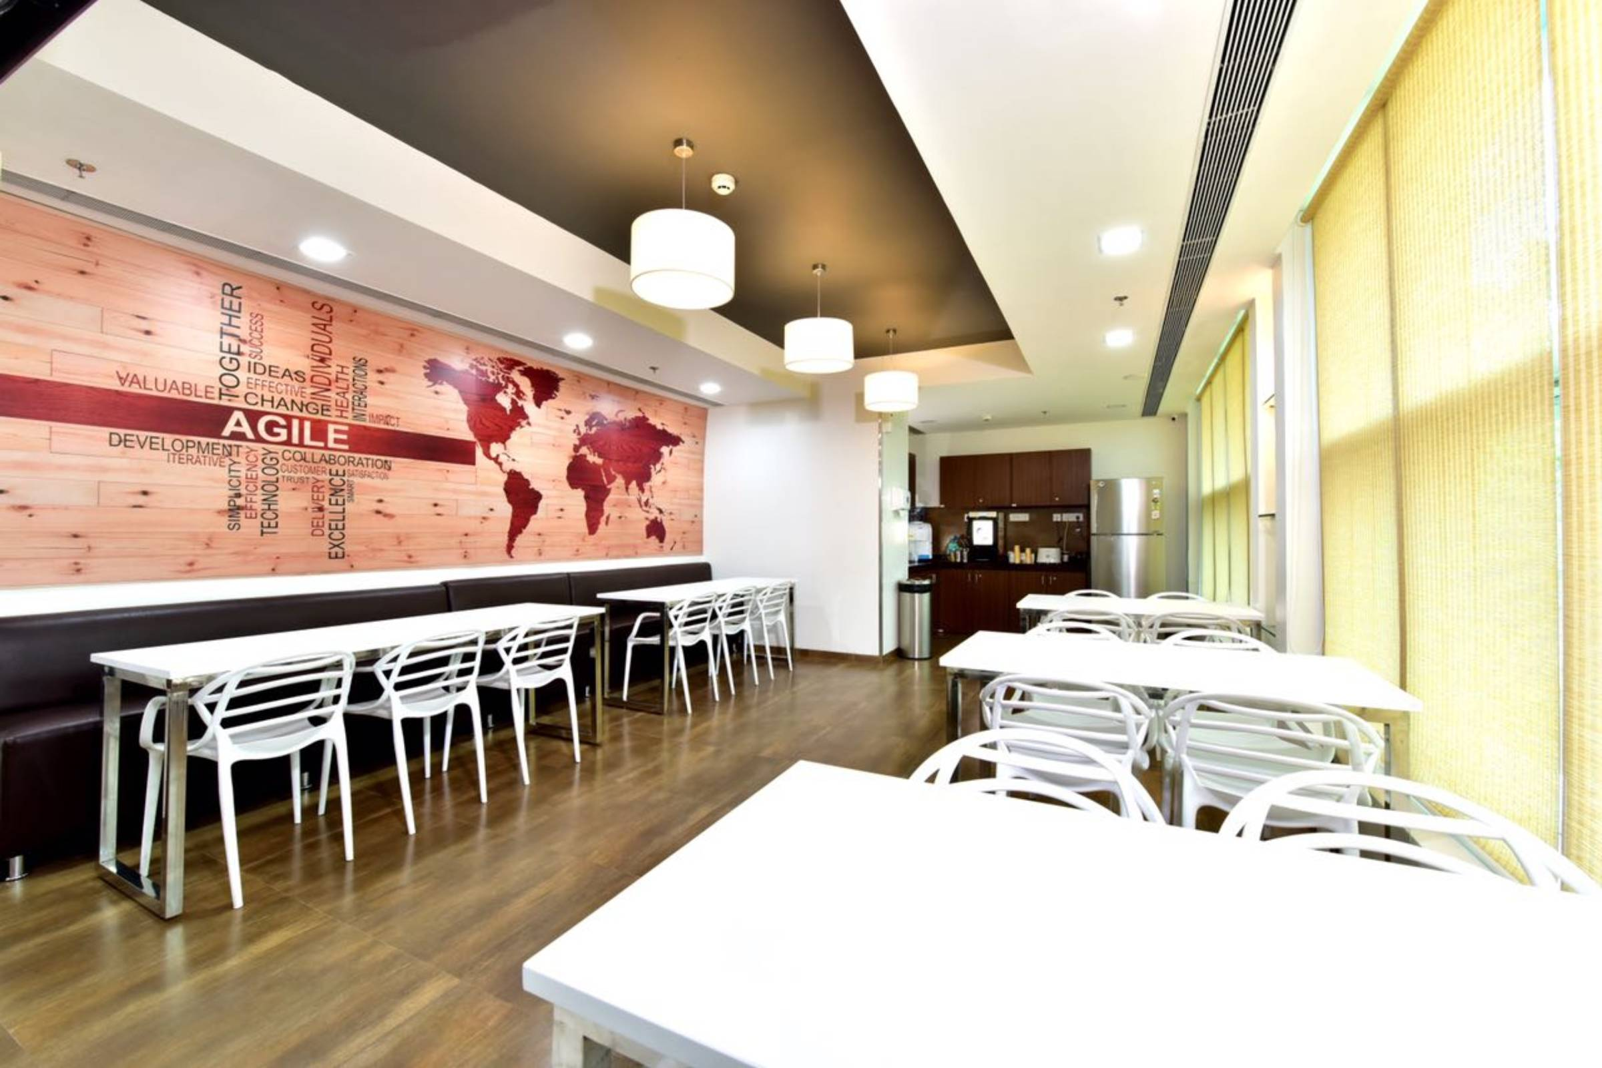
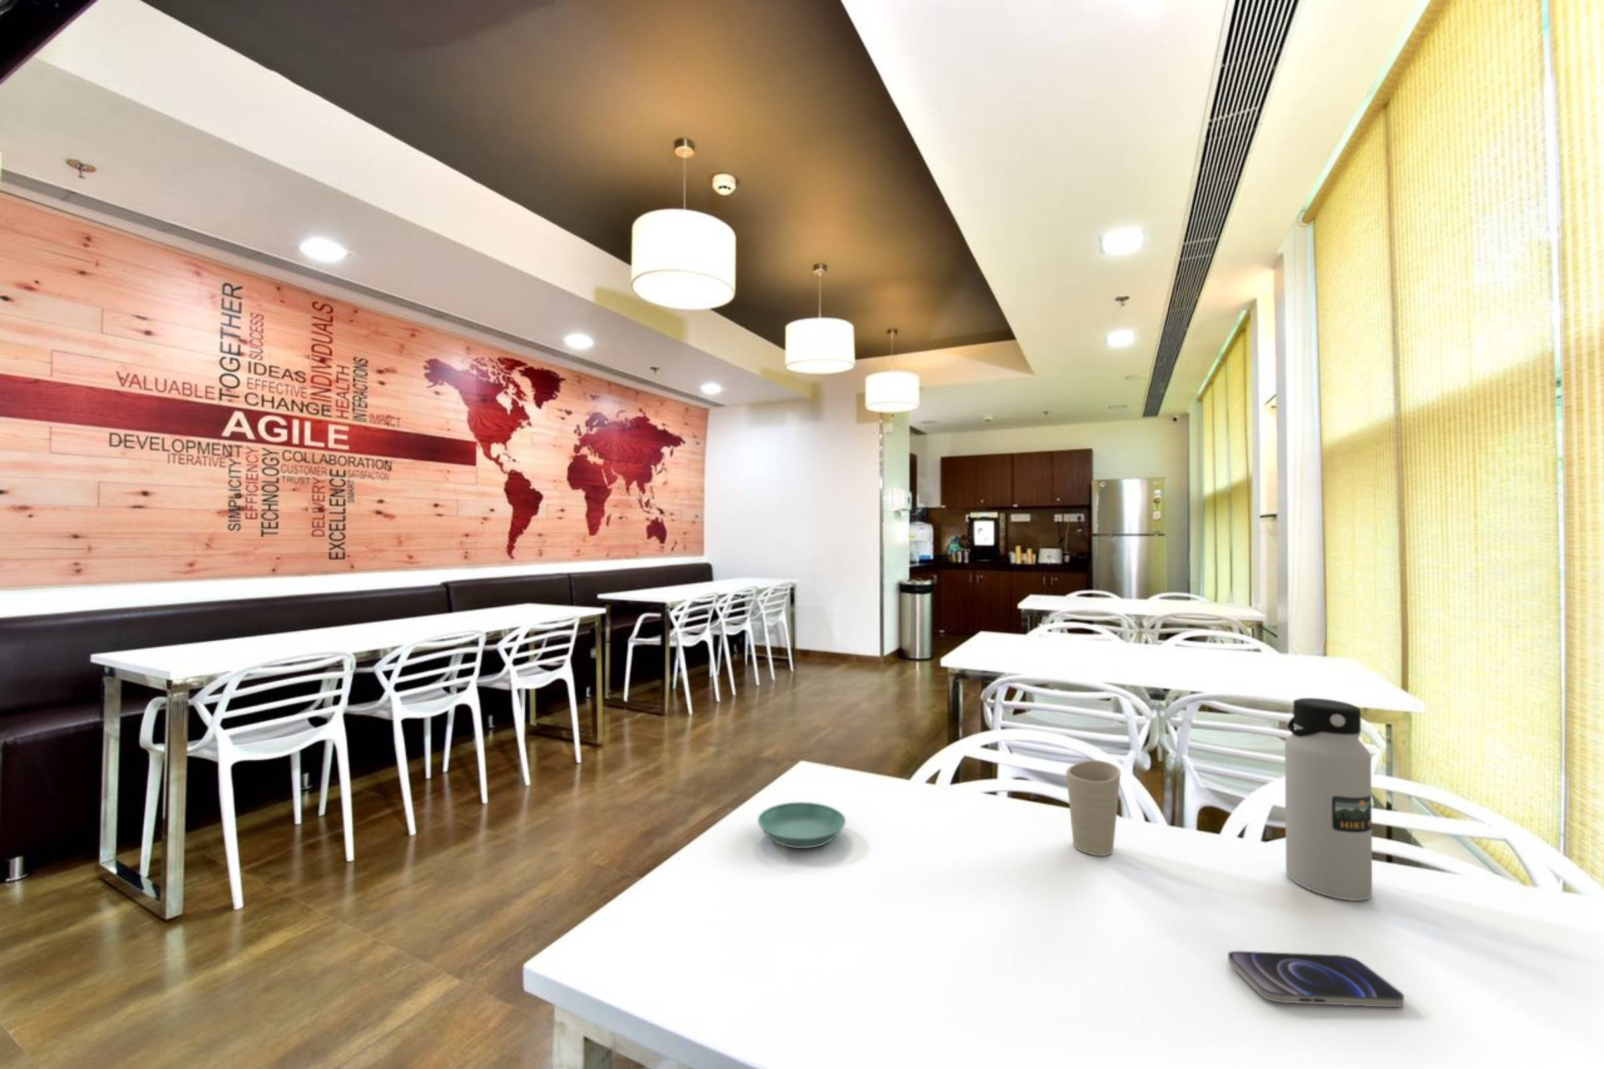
+ smartphone [1228,951,1405,1007]
+ cup [1066,760,1122,857]
+ saucer [757,802,846,849]
+ water bottle [1284,698,1372,901]
